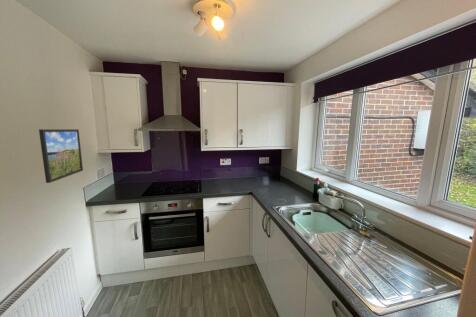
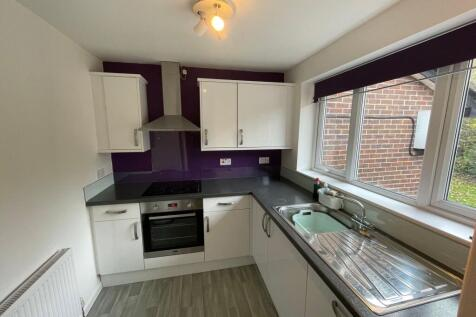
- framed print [38,128,84,184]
